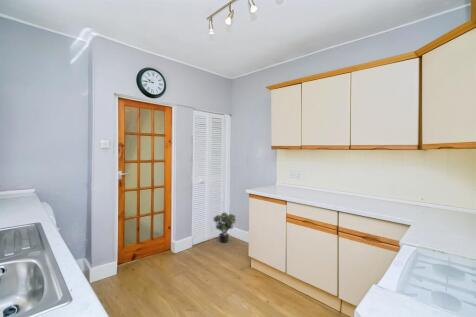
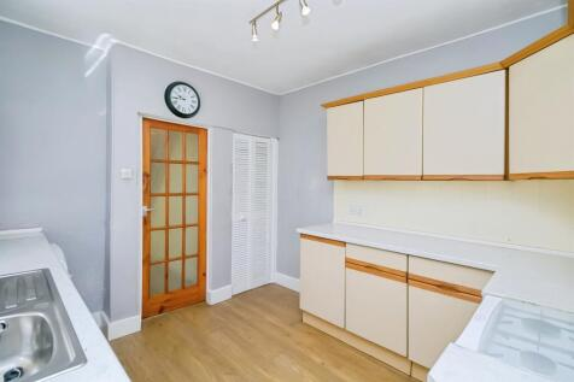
- potted plant [212,211,237,244]
